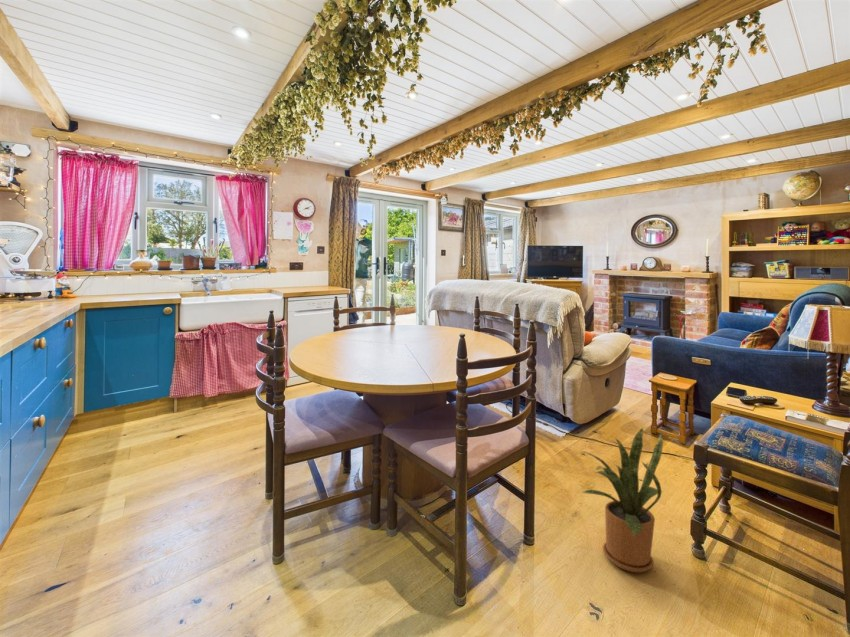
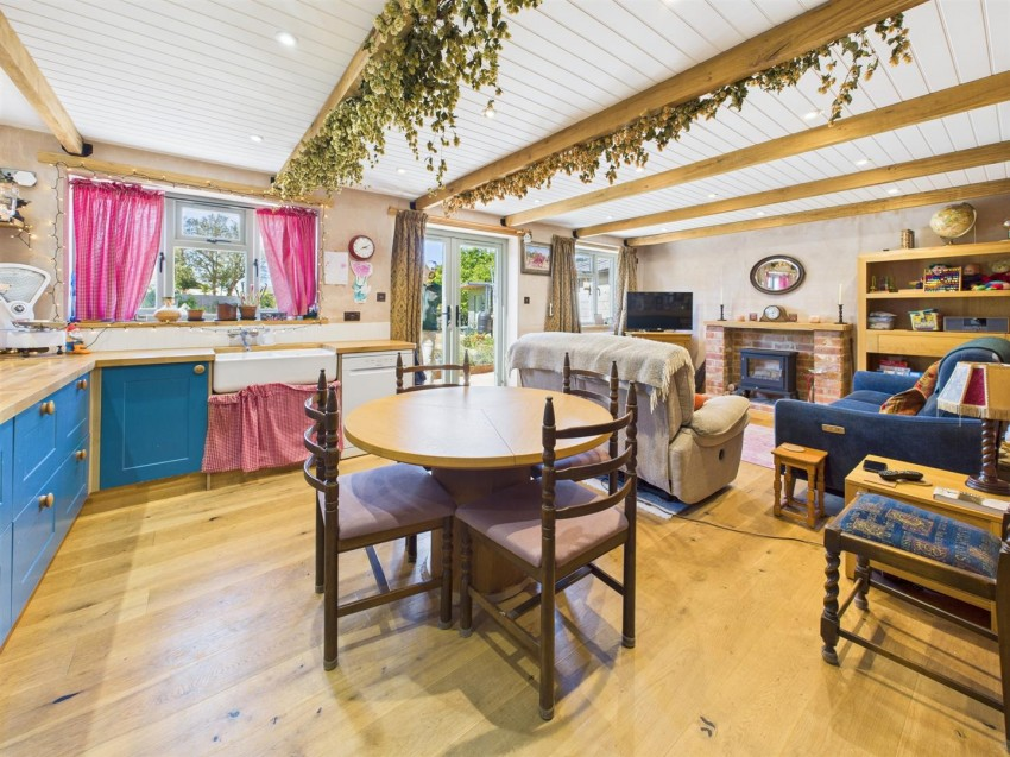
- house plant [581,426,664,574]
